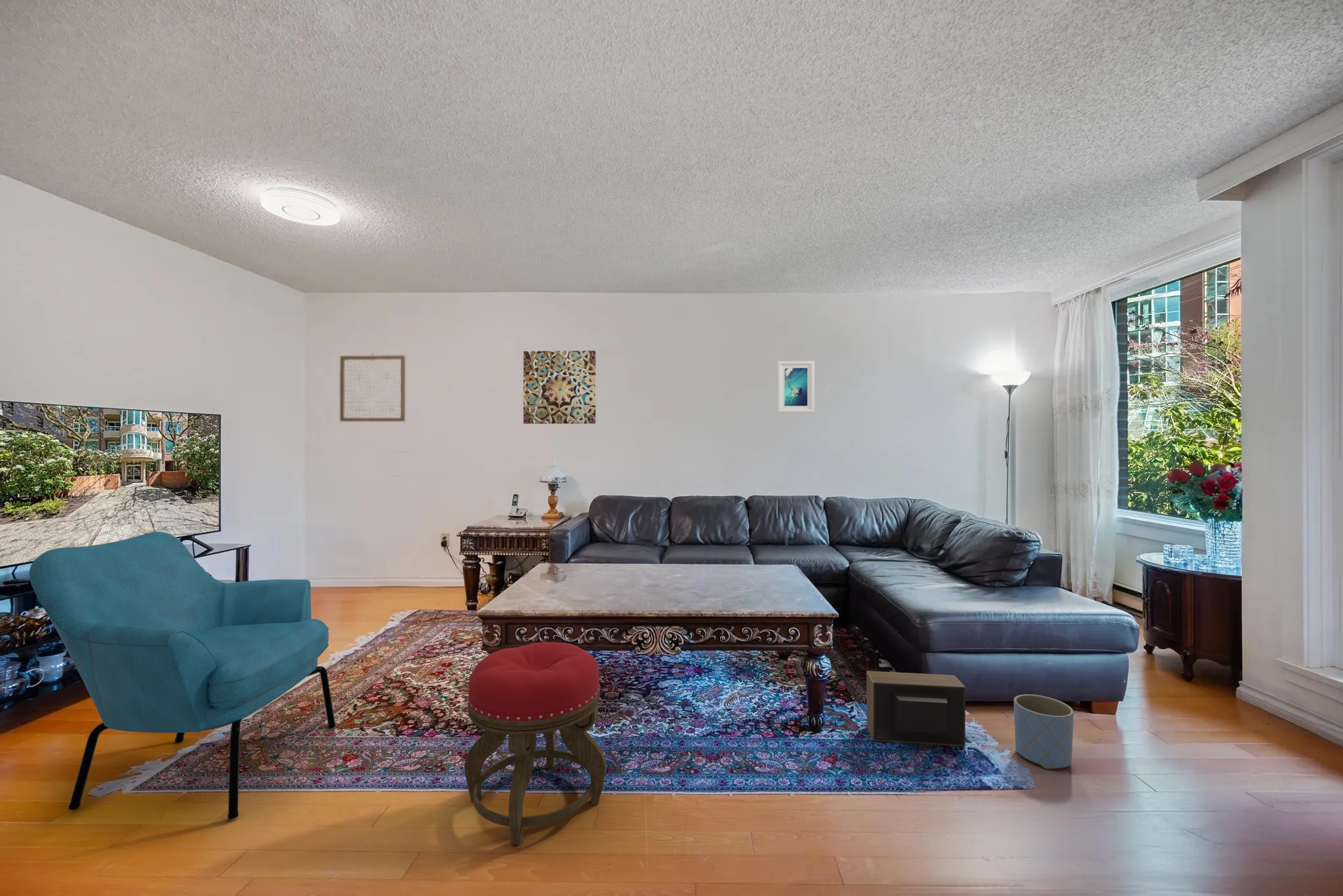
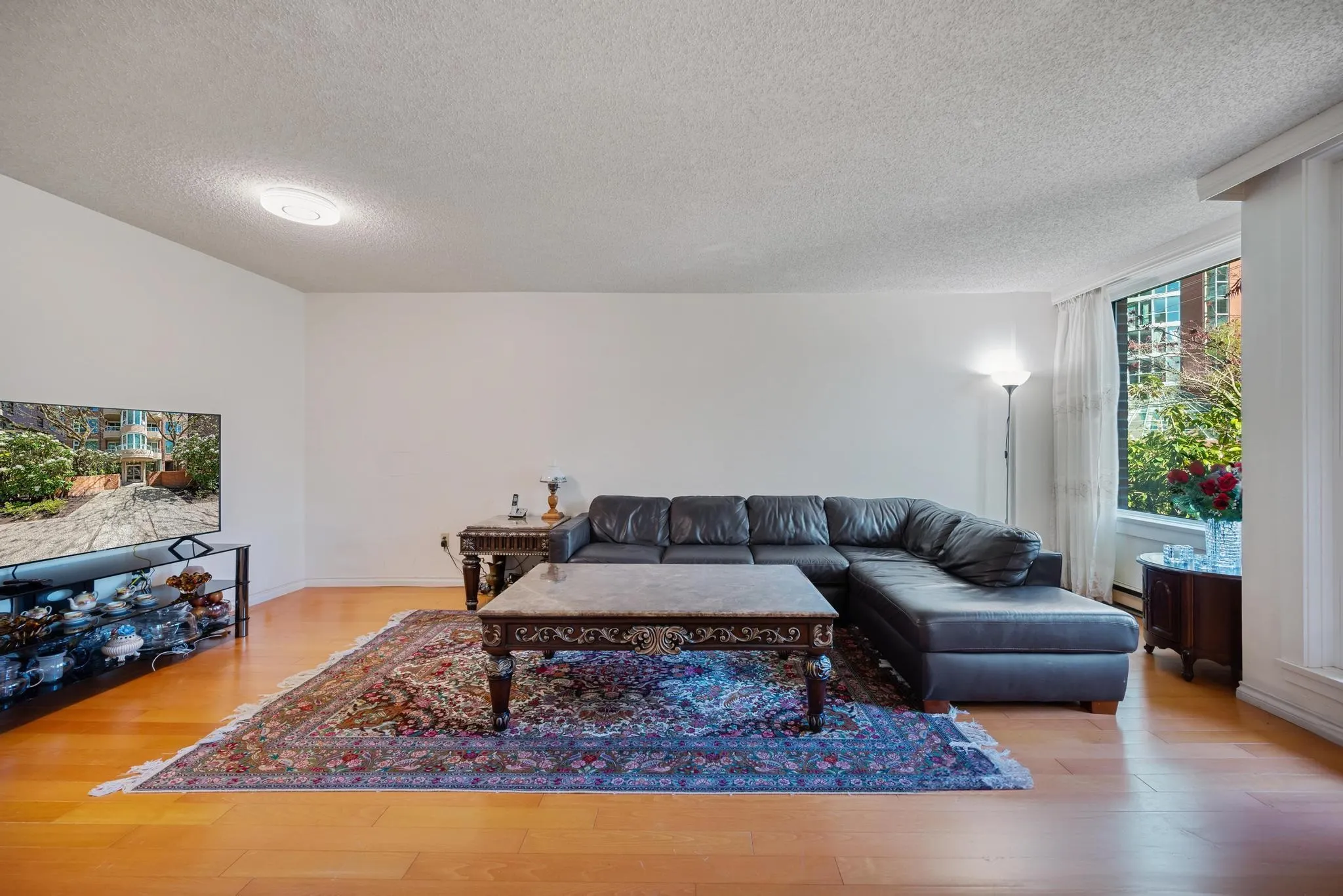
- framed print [777,360,815,414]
- wall art [523,350,596,424]
- speaker [866,671,966,747]
- planter [1013,693,1074,769]
- stool [464,642,607,846]
- armchair [29,531,336,820]
- wall art [339,353,406,422]
